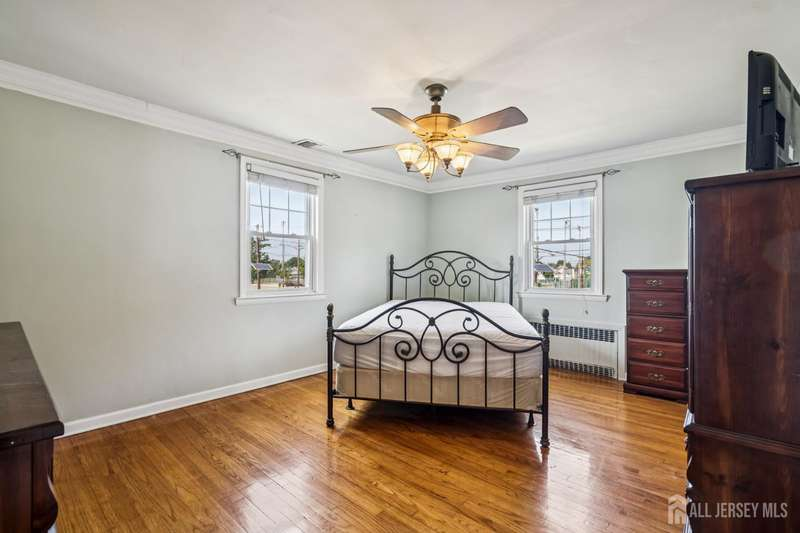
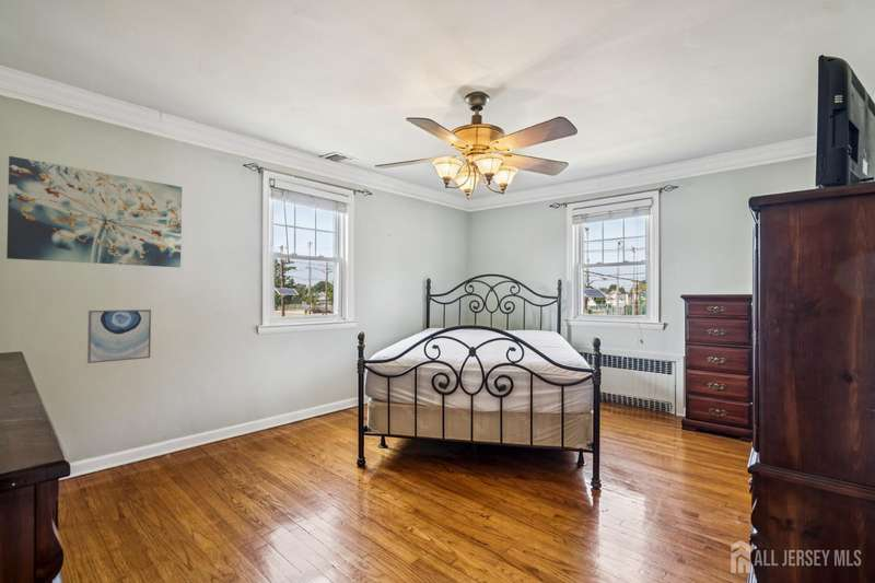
+ wall art [86,308,152,364]
+ wall art [5,155,183,269]
